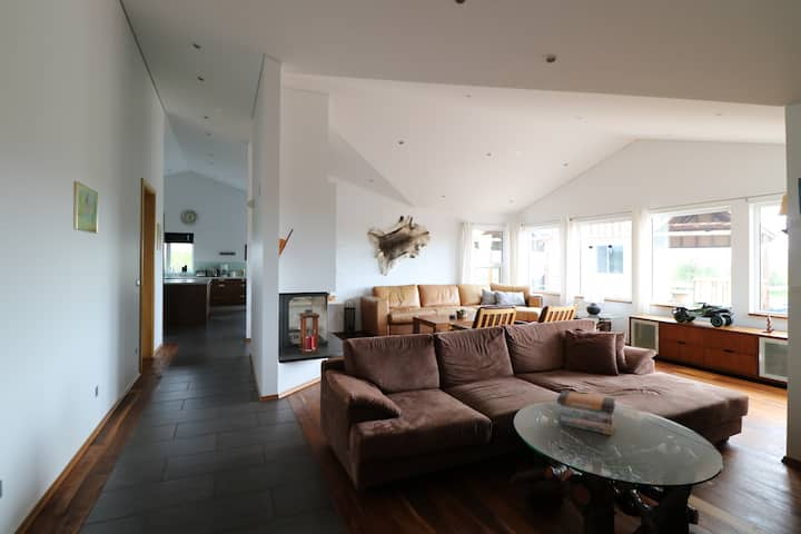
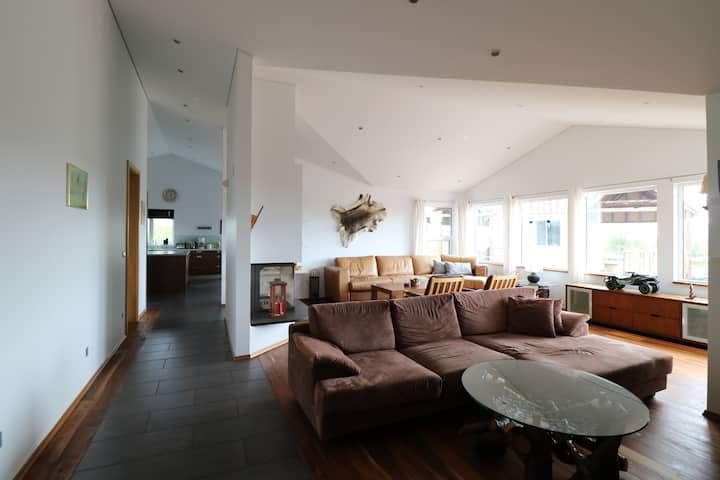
- book stack [556,389,616,436]
